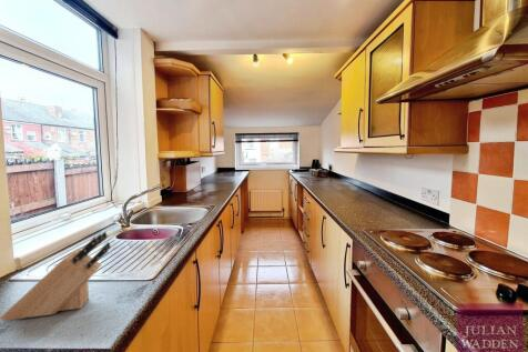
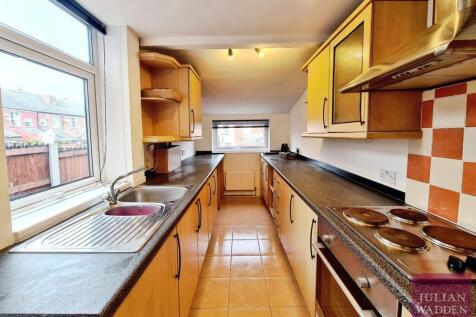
- knife block [0,231,112,322]
